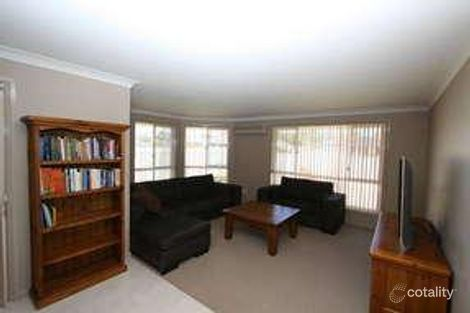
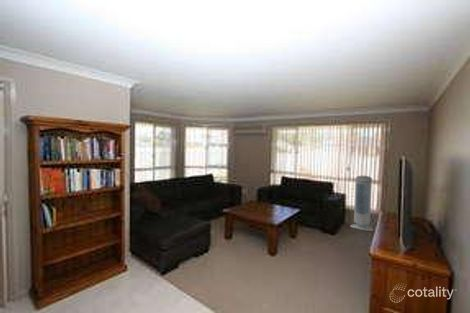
+ air purifier [349,175,375,232]
